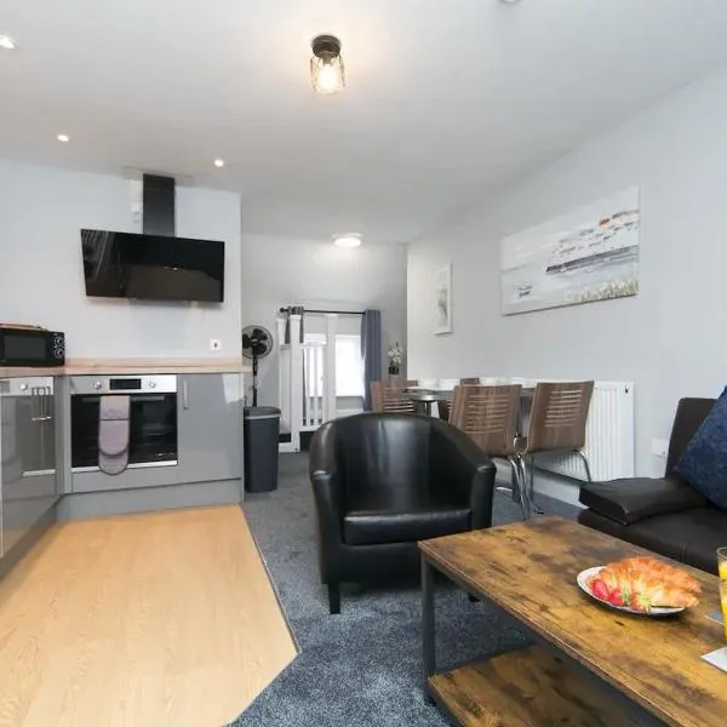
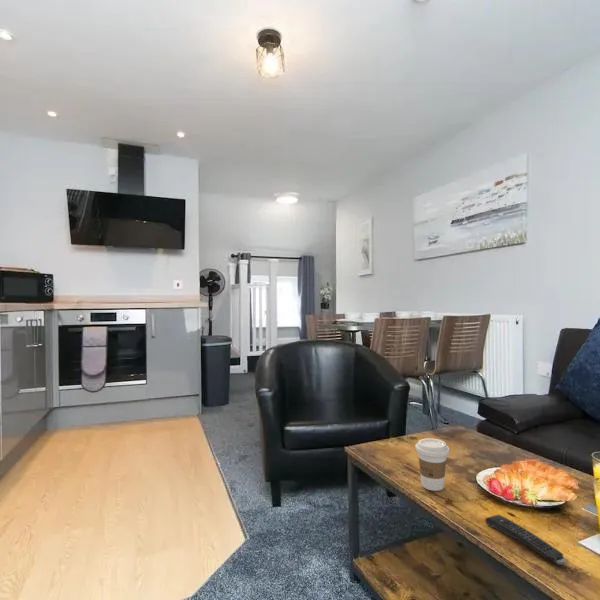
+ remote control [484,514,566,566]
+ coffee cup [415,437,450,492]
